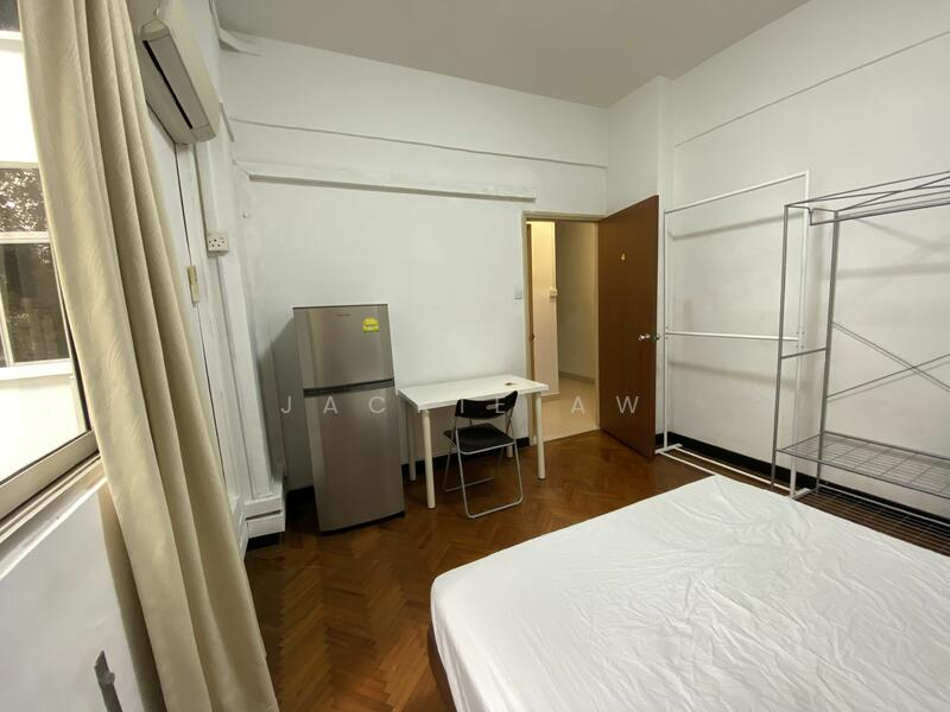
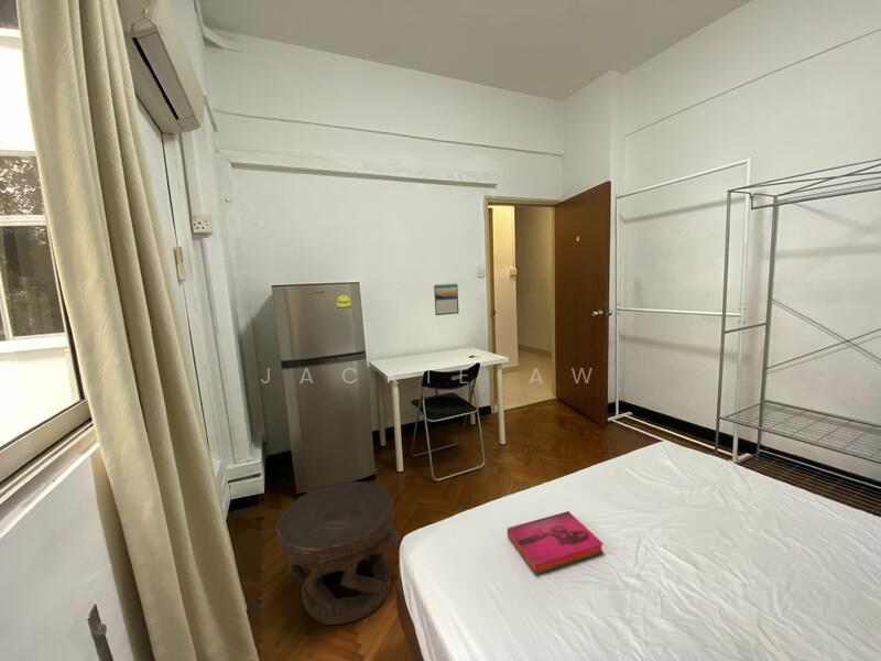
+ calendar [433,282,460,316]
+ side table [275,480,403,626]
+ hardback book [507,510,605,575]
